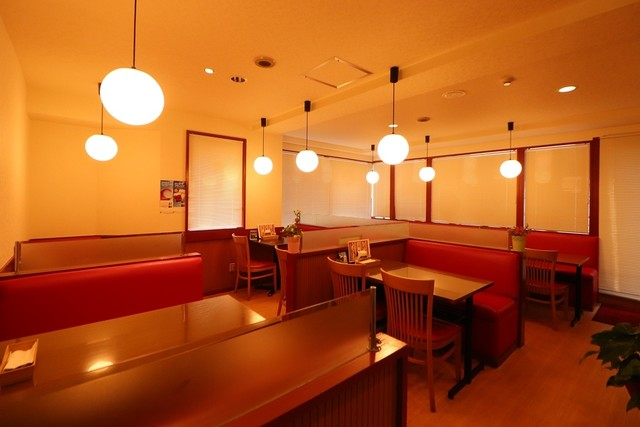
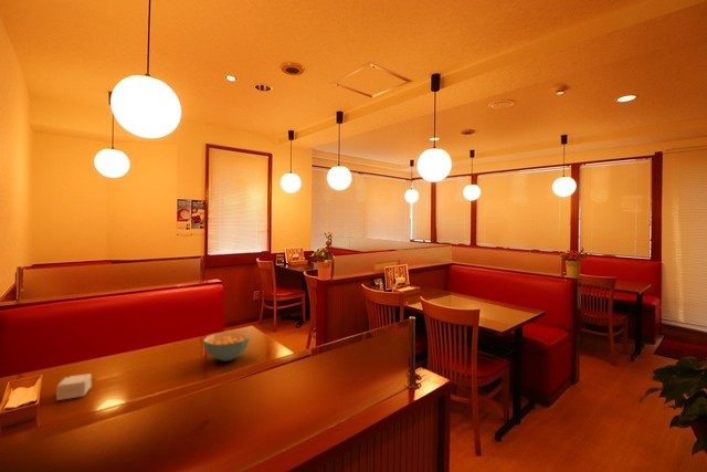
+ small box [55,373,93,401]
+ cereal bowl [202,331,251,363]
